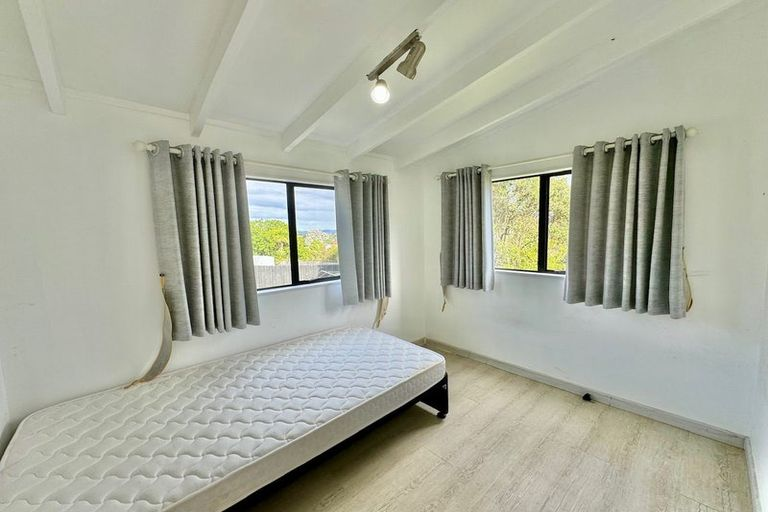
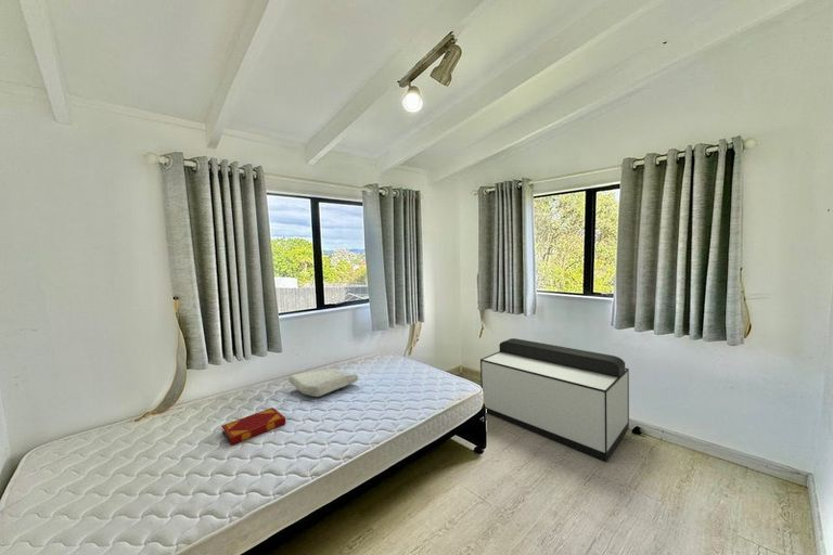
+ hardback book [220,406,286,447]
+ soap bar [287,367,359,398]
+ storage bench [479,337,630,463]
